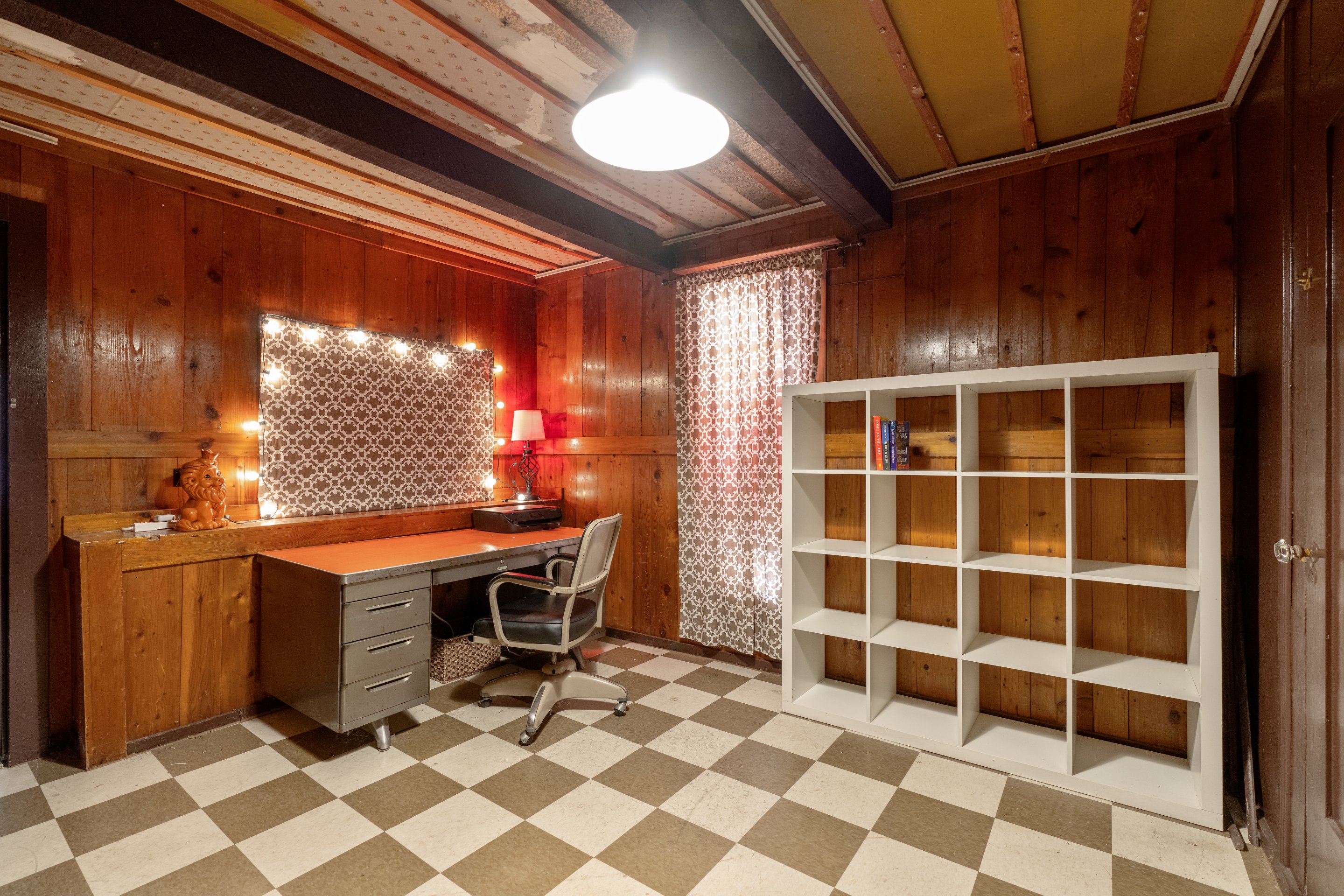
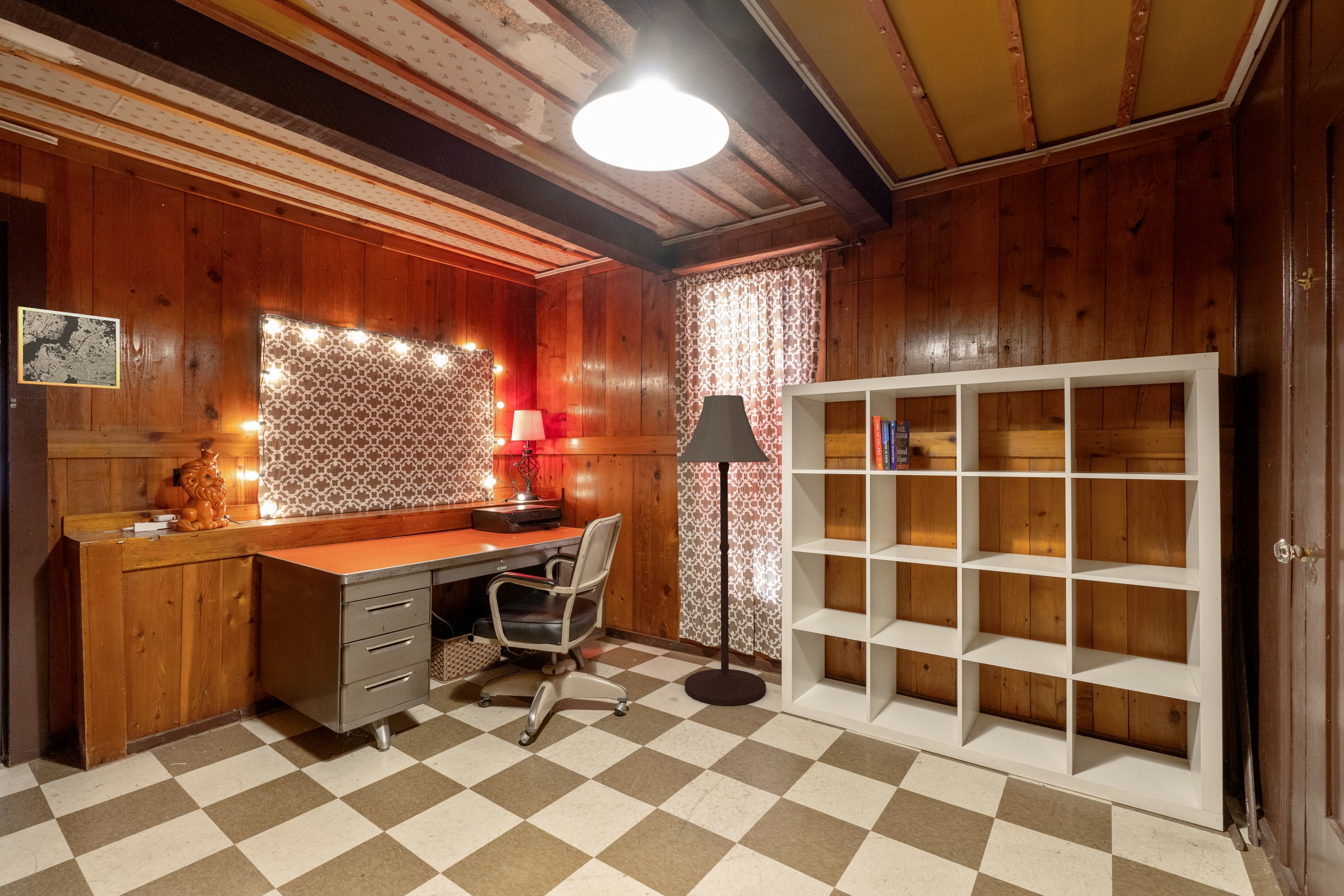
+ wall art [17,306,120,390]
+ floor lamp [677,395,770,706]
